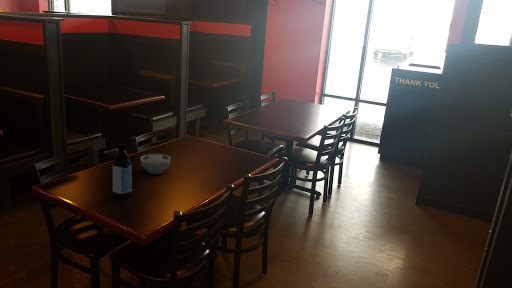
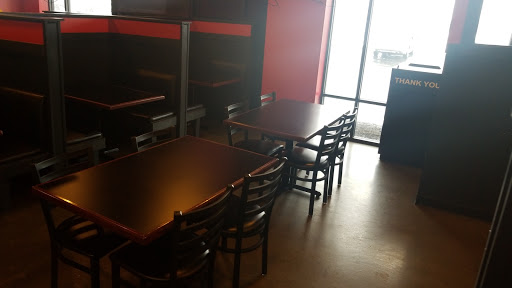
- water bottle [112,143,133,199]
- bowl [140,153,171,175]
